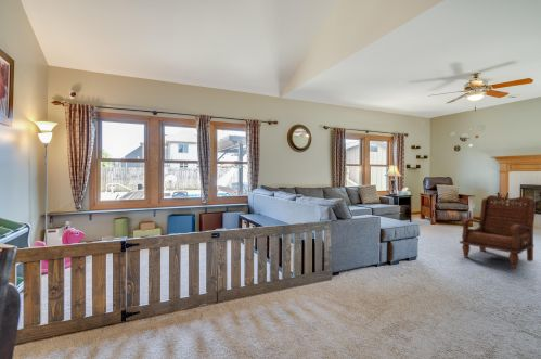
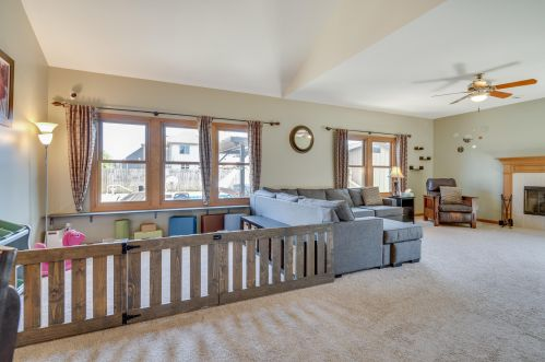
- armchair [459,194,537,269]
